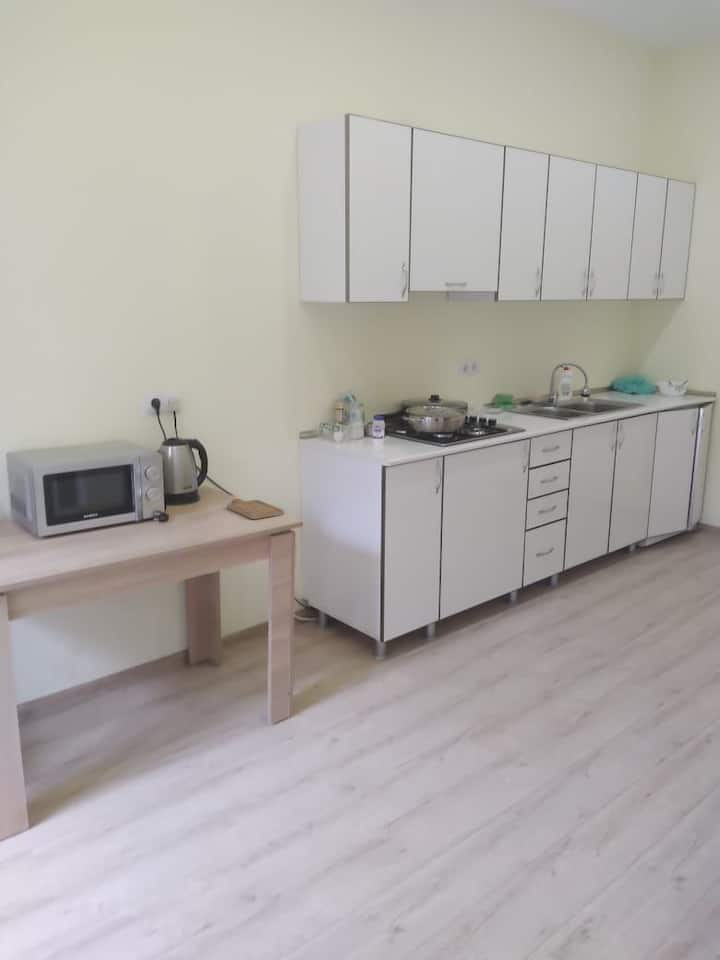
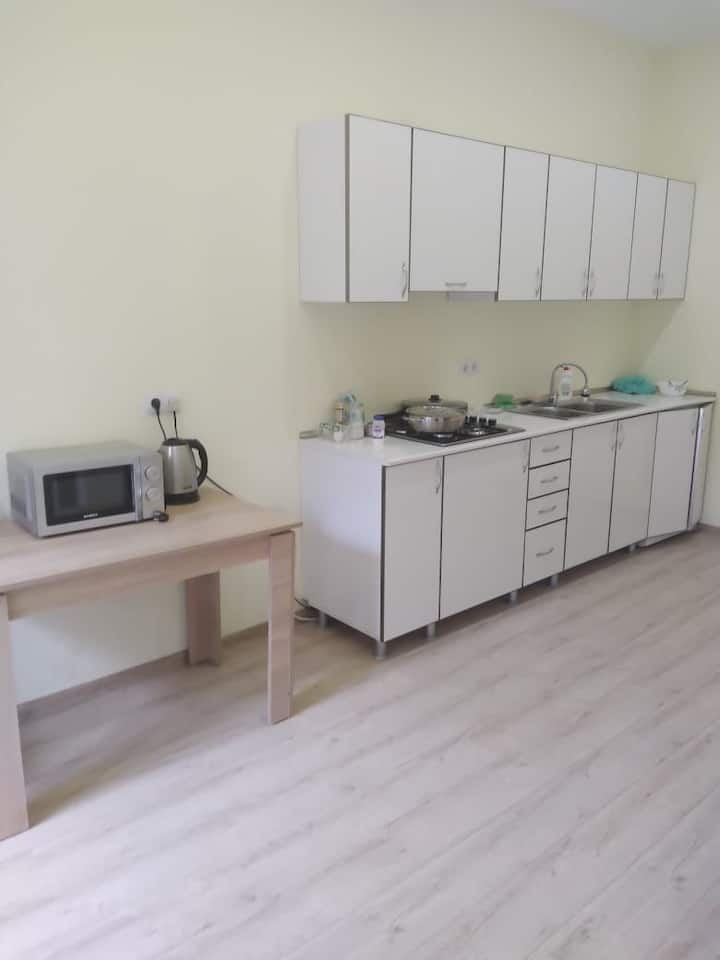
- chopping board [226,498,285,520]
